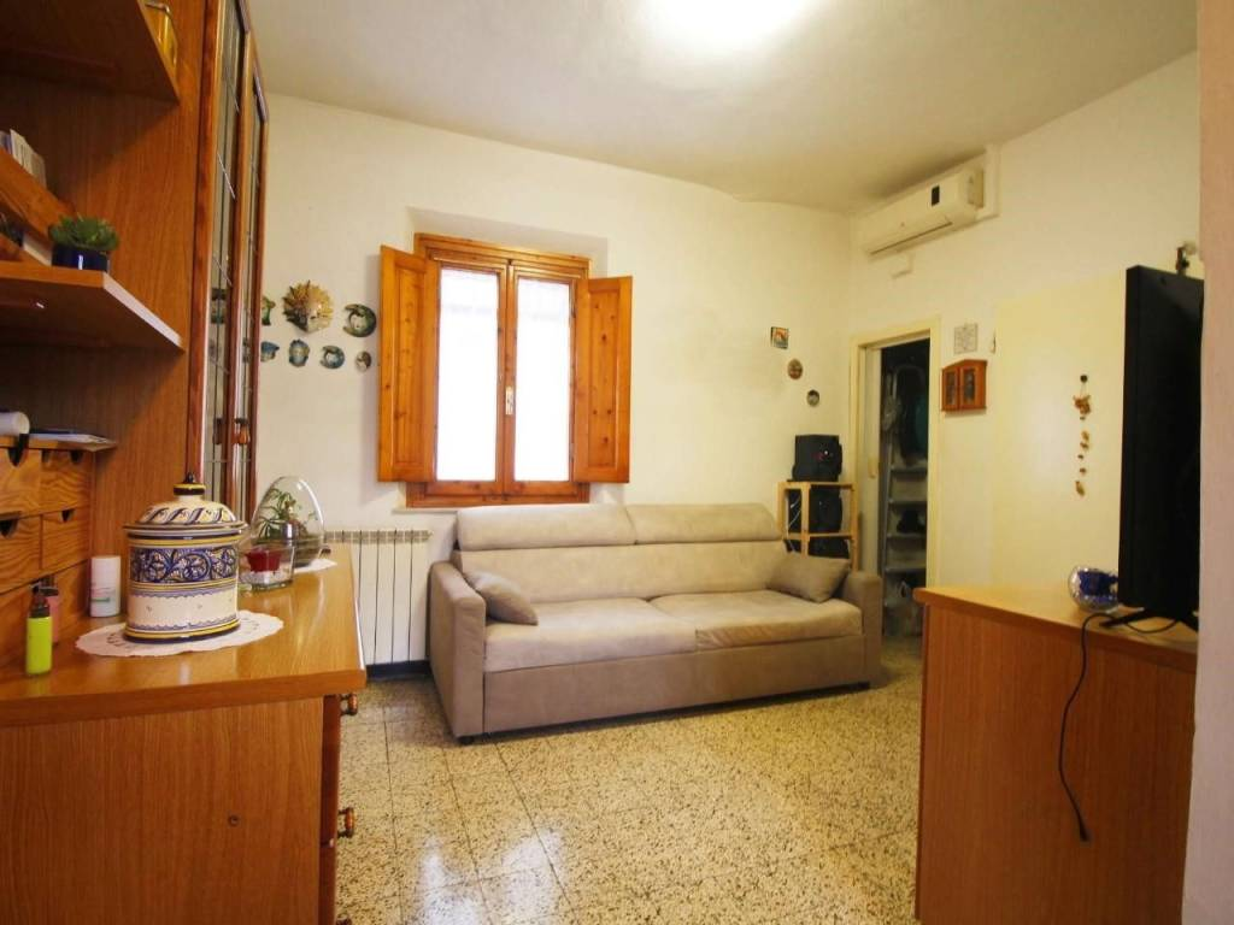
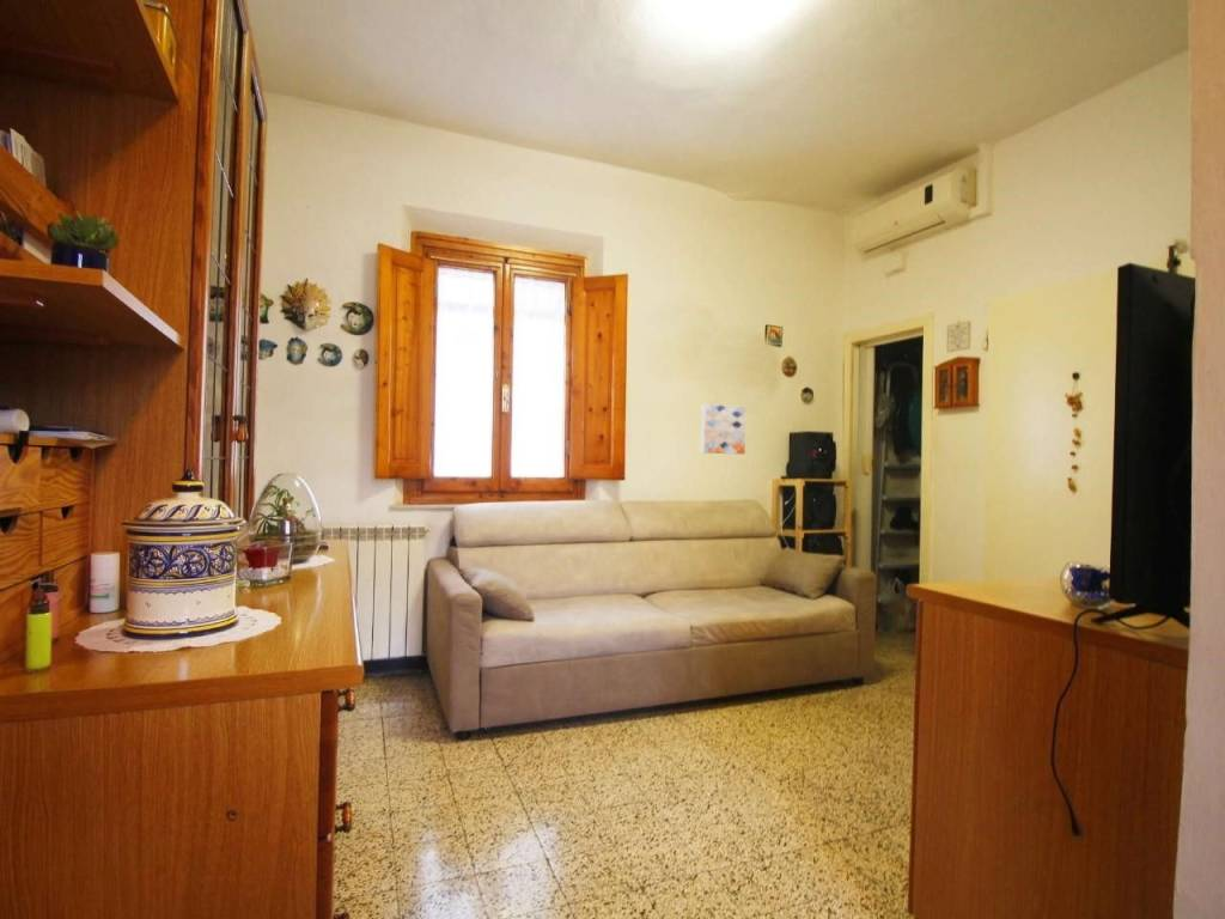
+ wall art [700,403,746,455]
